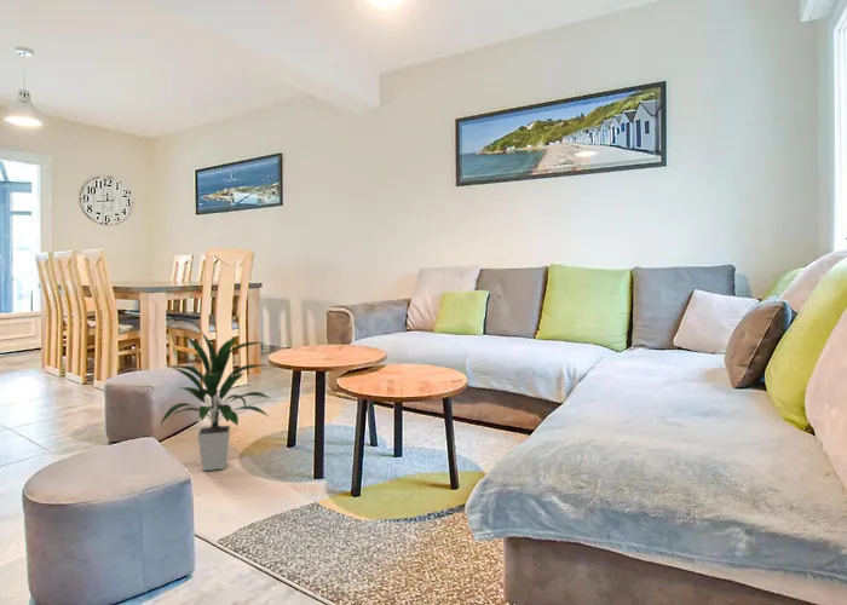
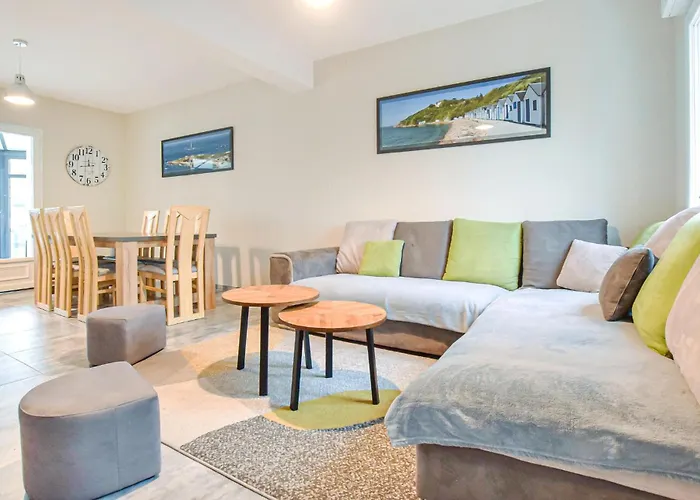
- indoor plant [156,329,271,472]
